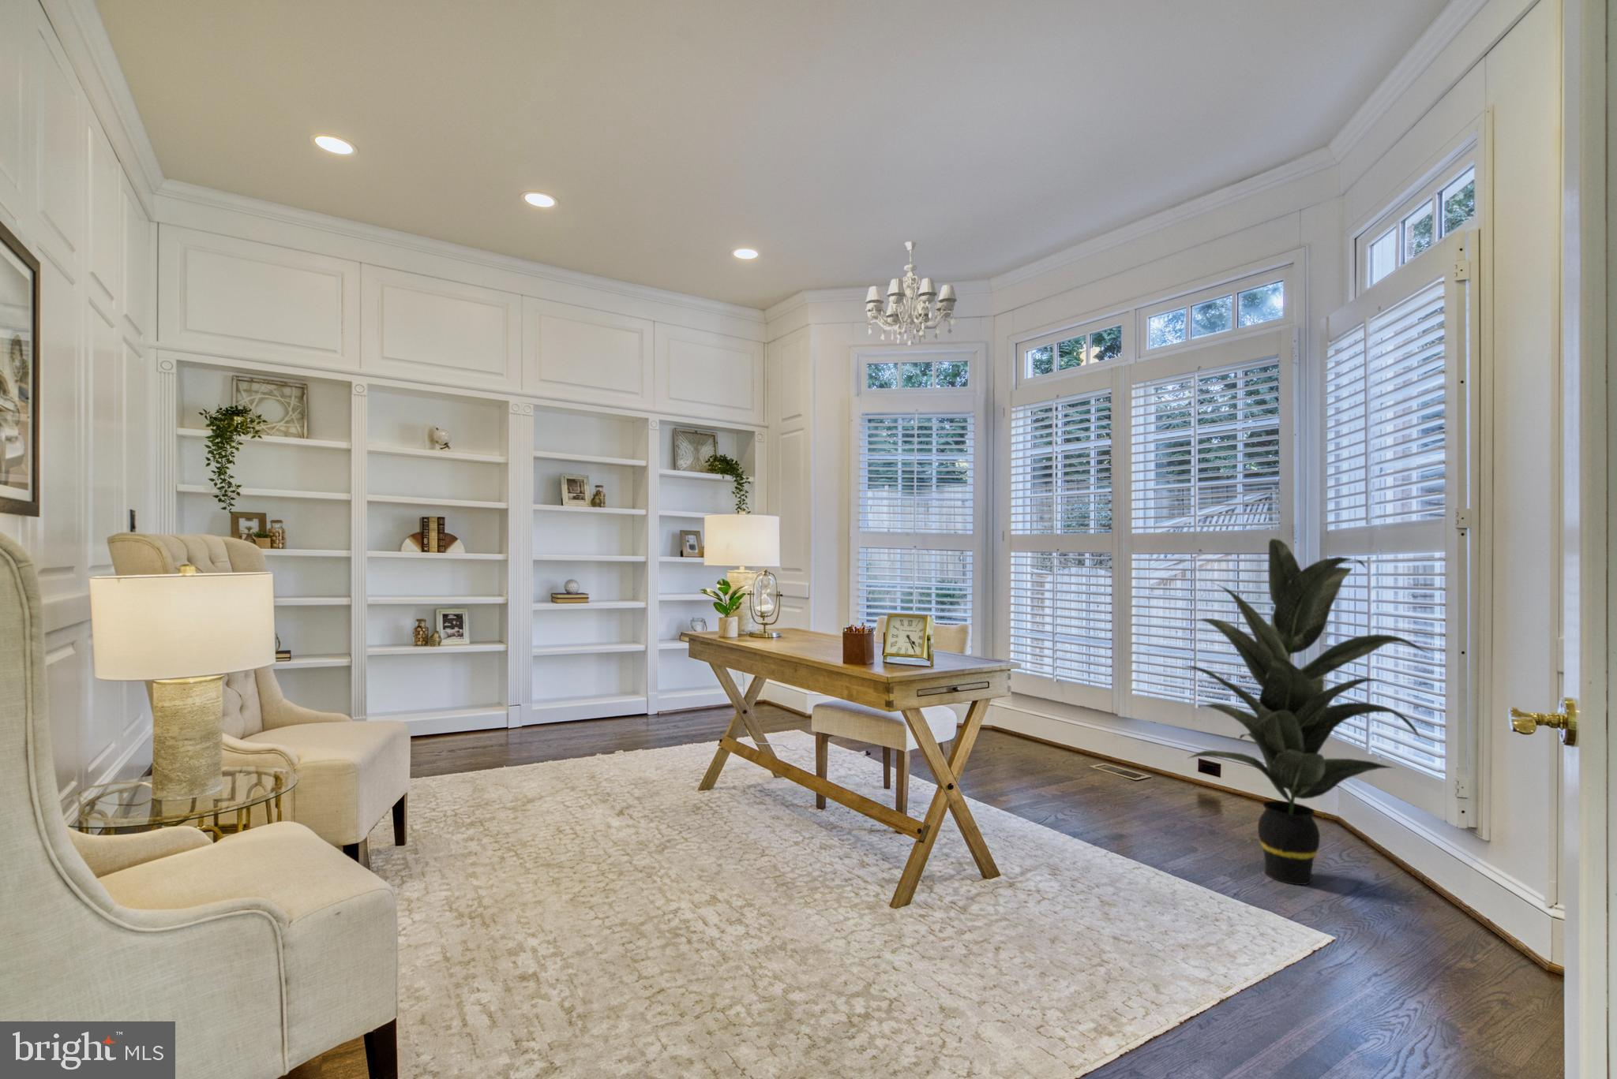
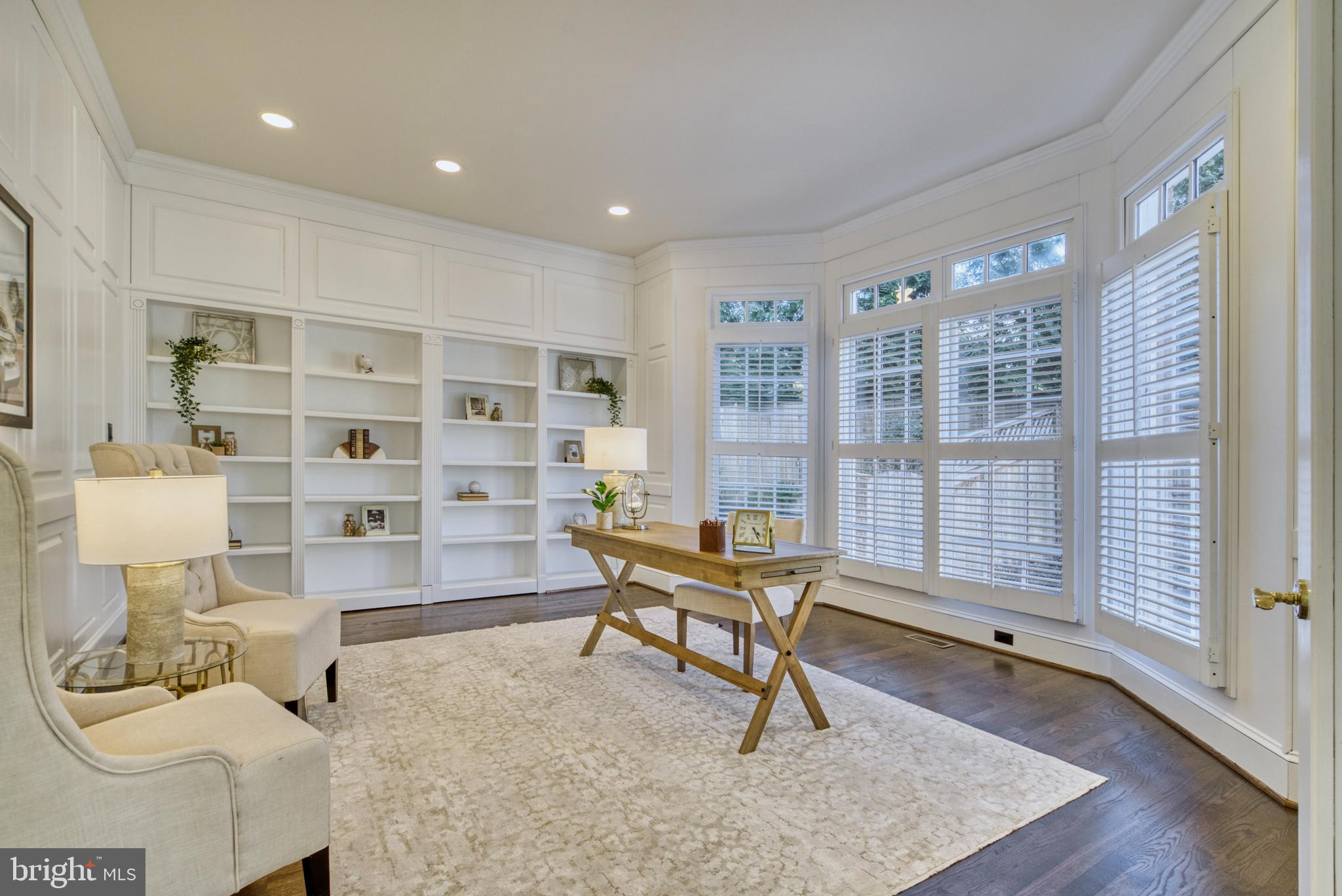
- indoor plant [1183,538,1435,886]
- chandelier [865,241,958,347]
